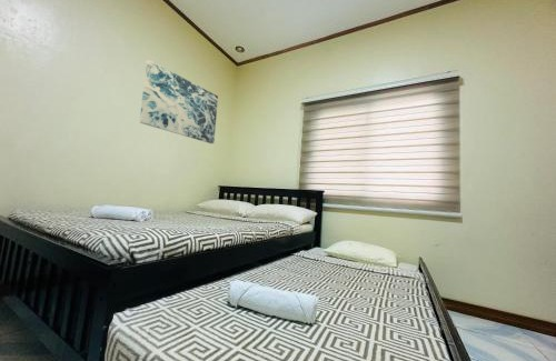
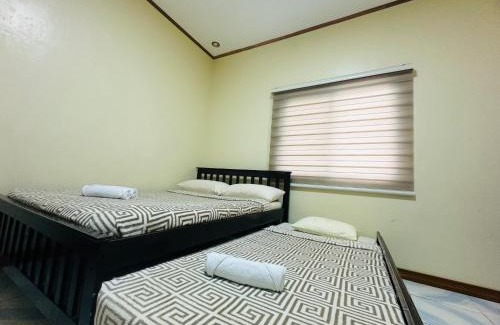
- wall art [139,59,219,144]
